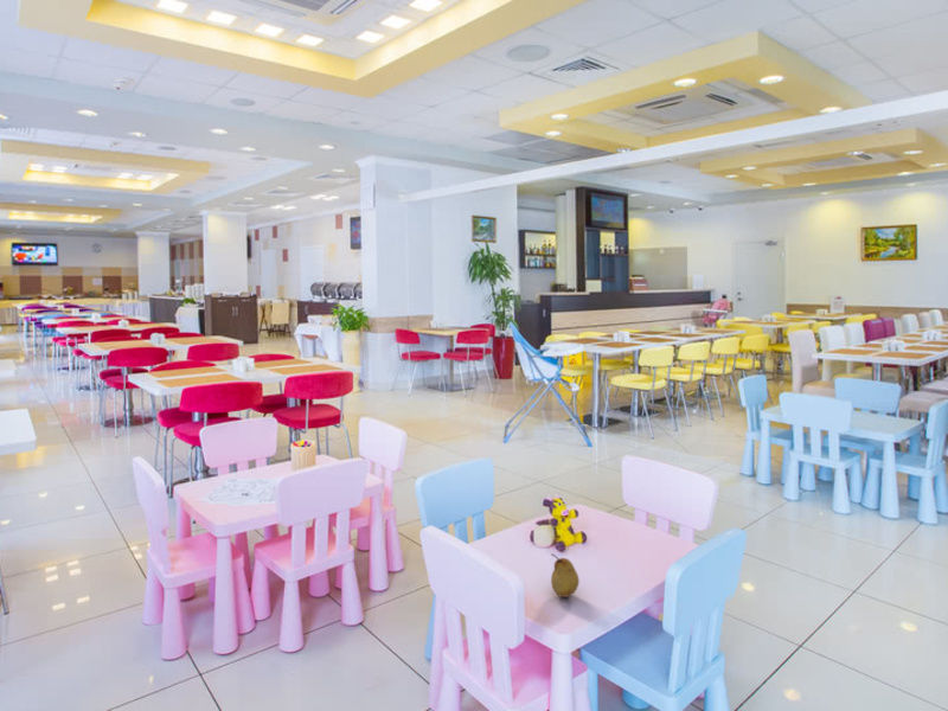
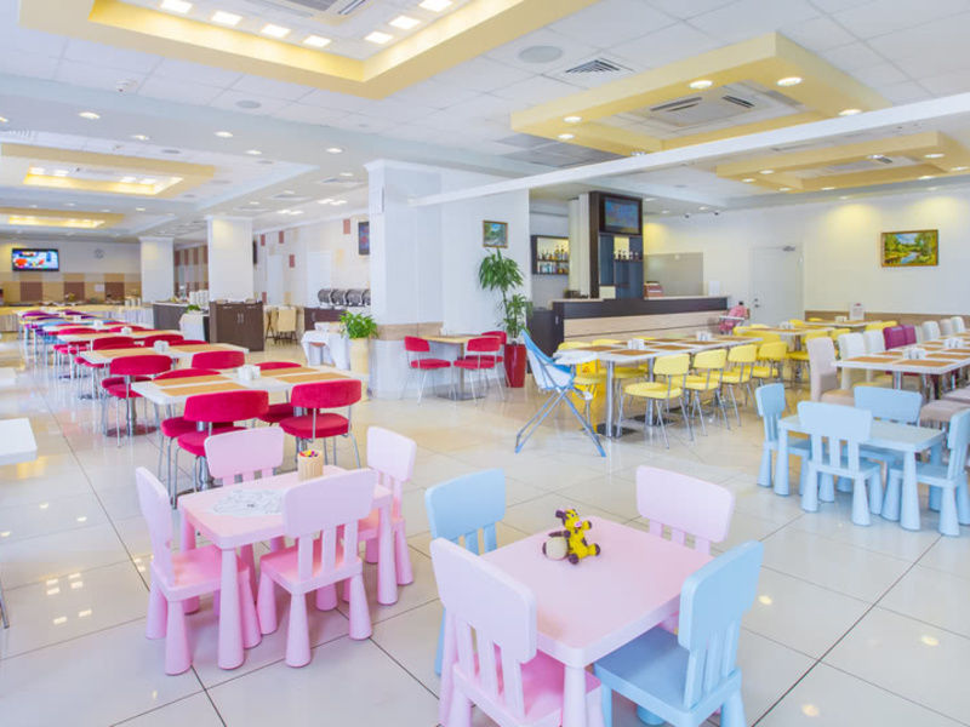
- fruit [550,552,581,598]
